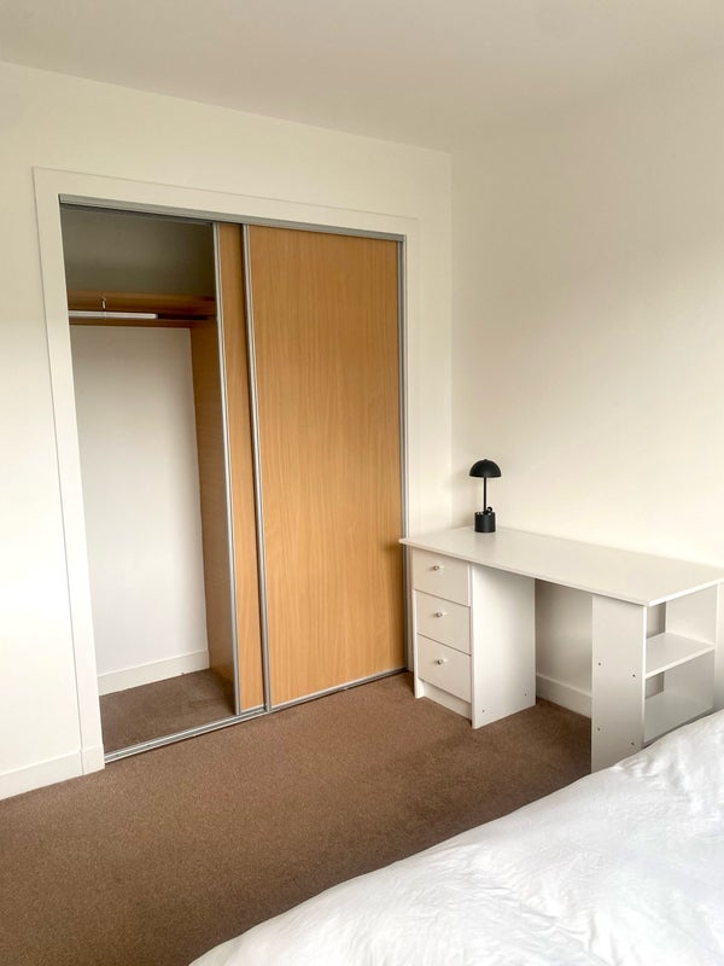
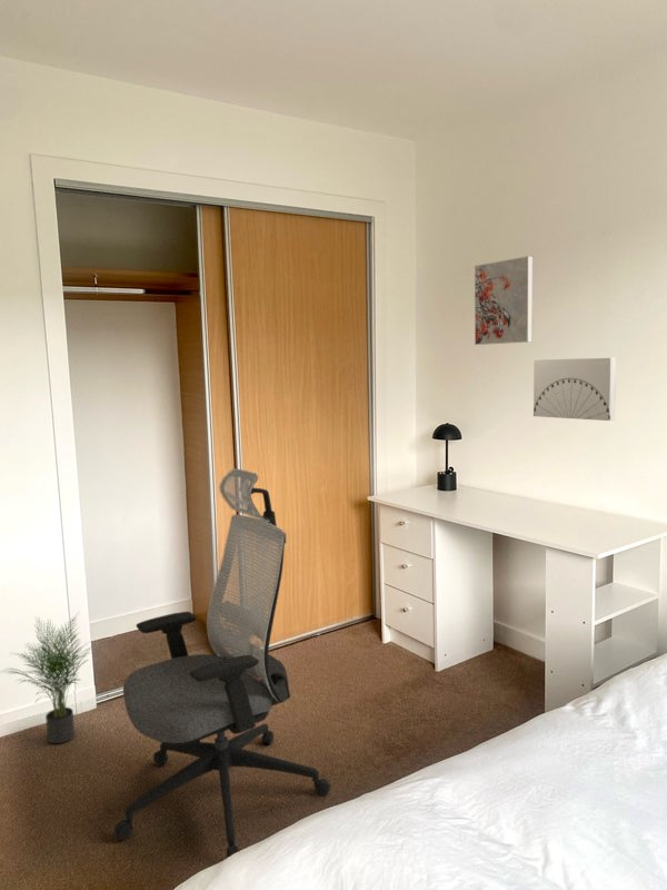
+ wall art [532,356,617,422]
+ potted plant [1,611,94,744]
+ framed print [474,255,534,346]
+ office chair [113,467,331,858]
